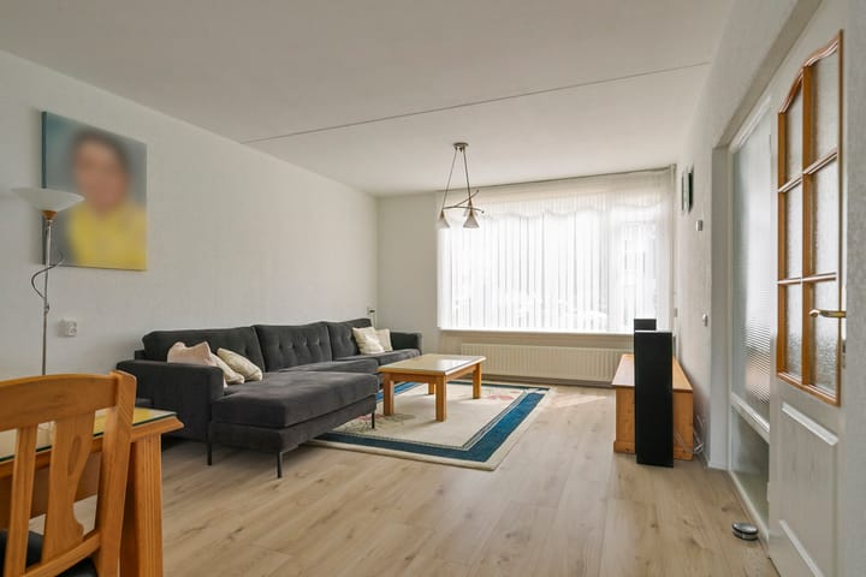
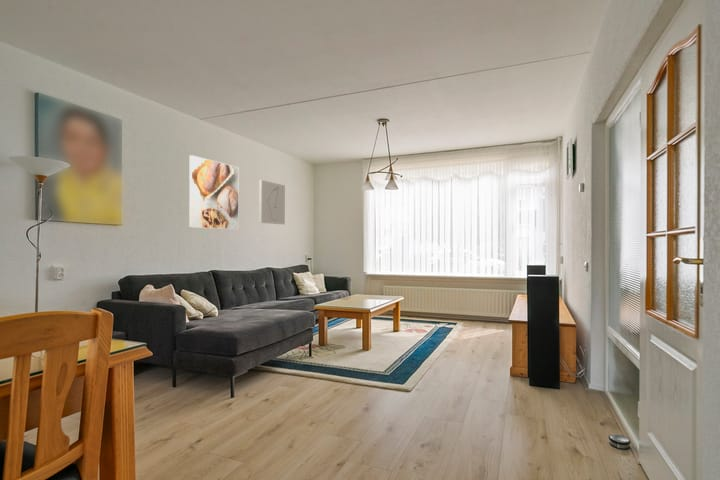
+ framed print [188,154,240,230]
+ wall art [258,179,286,225]
